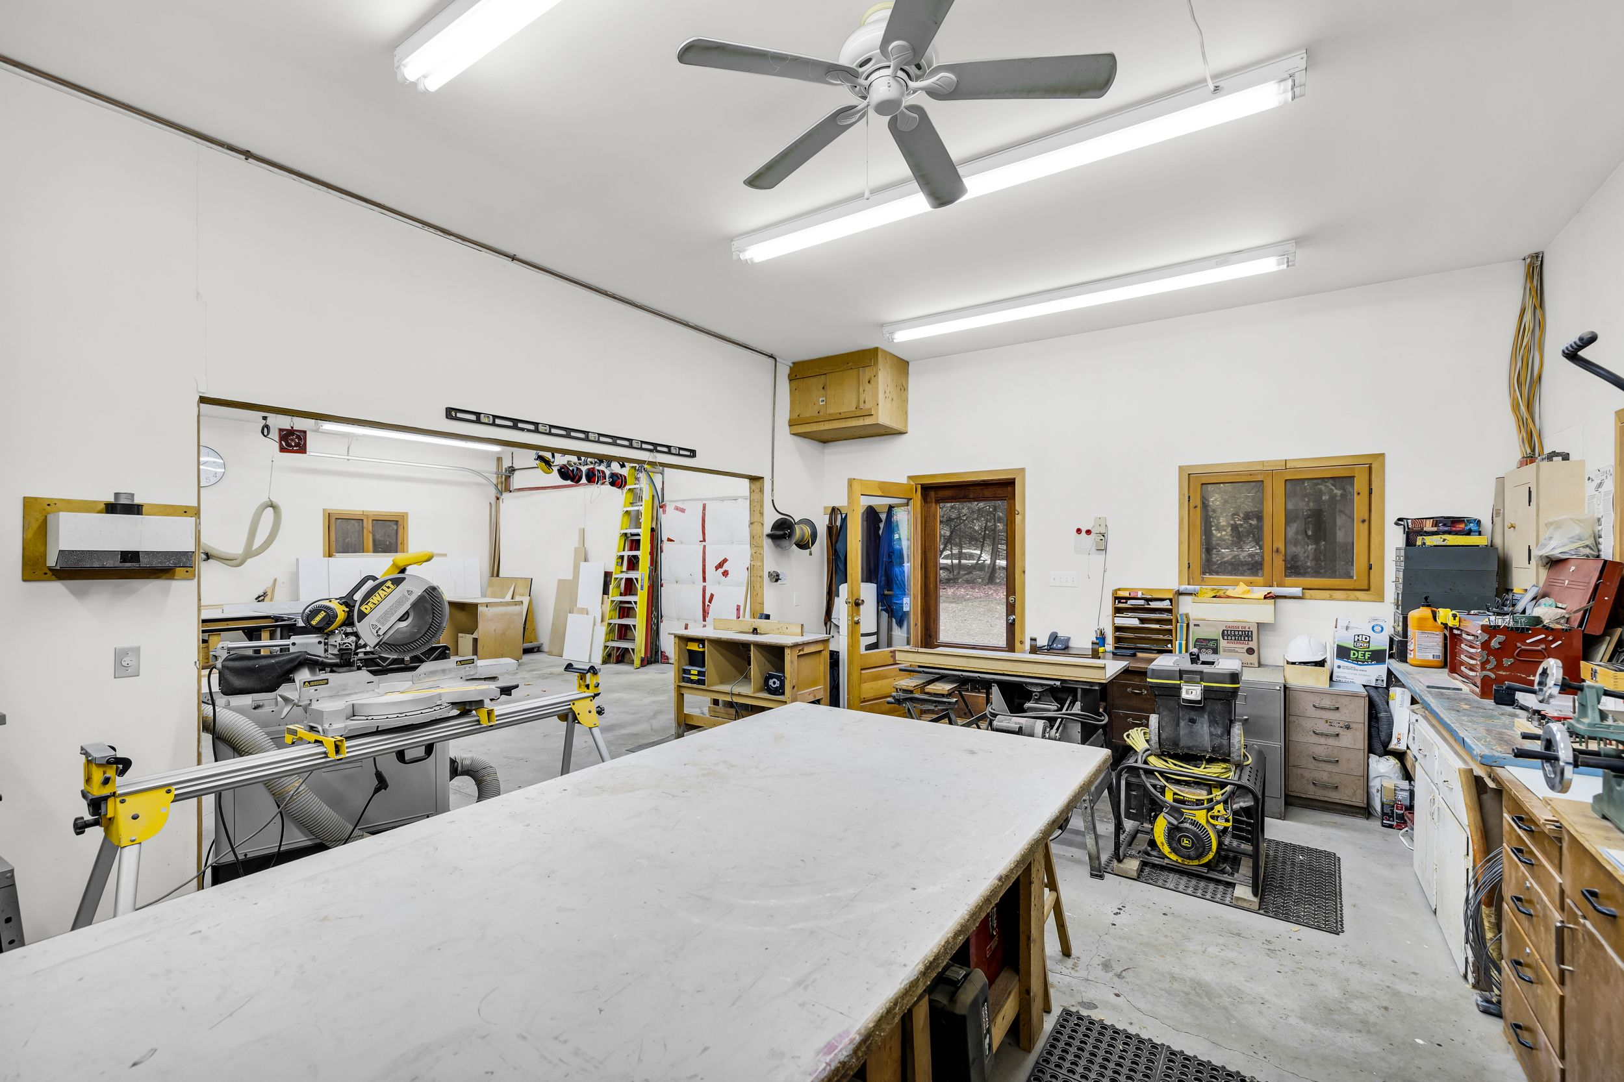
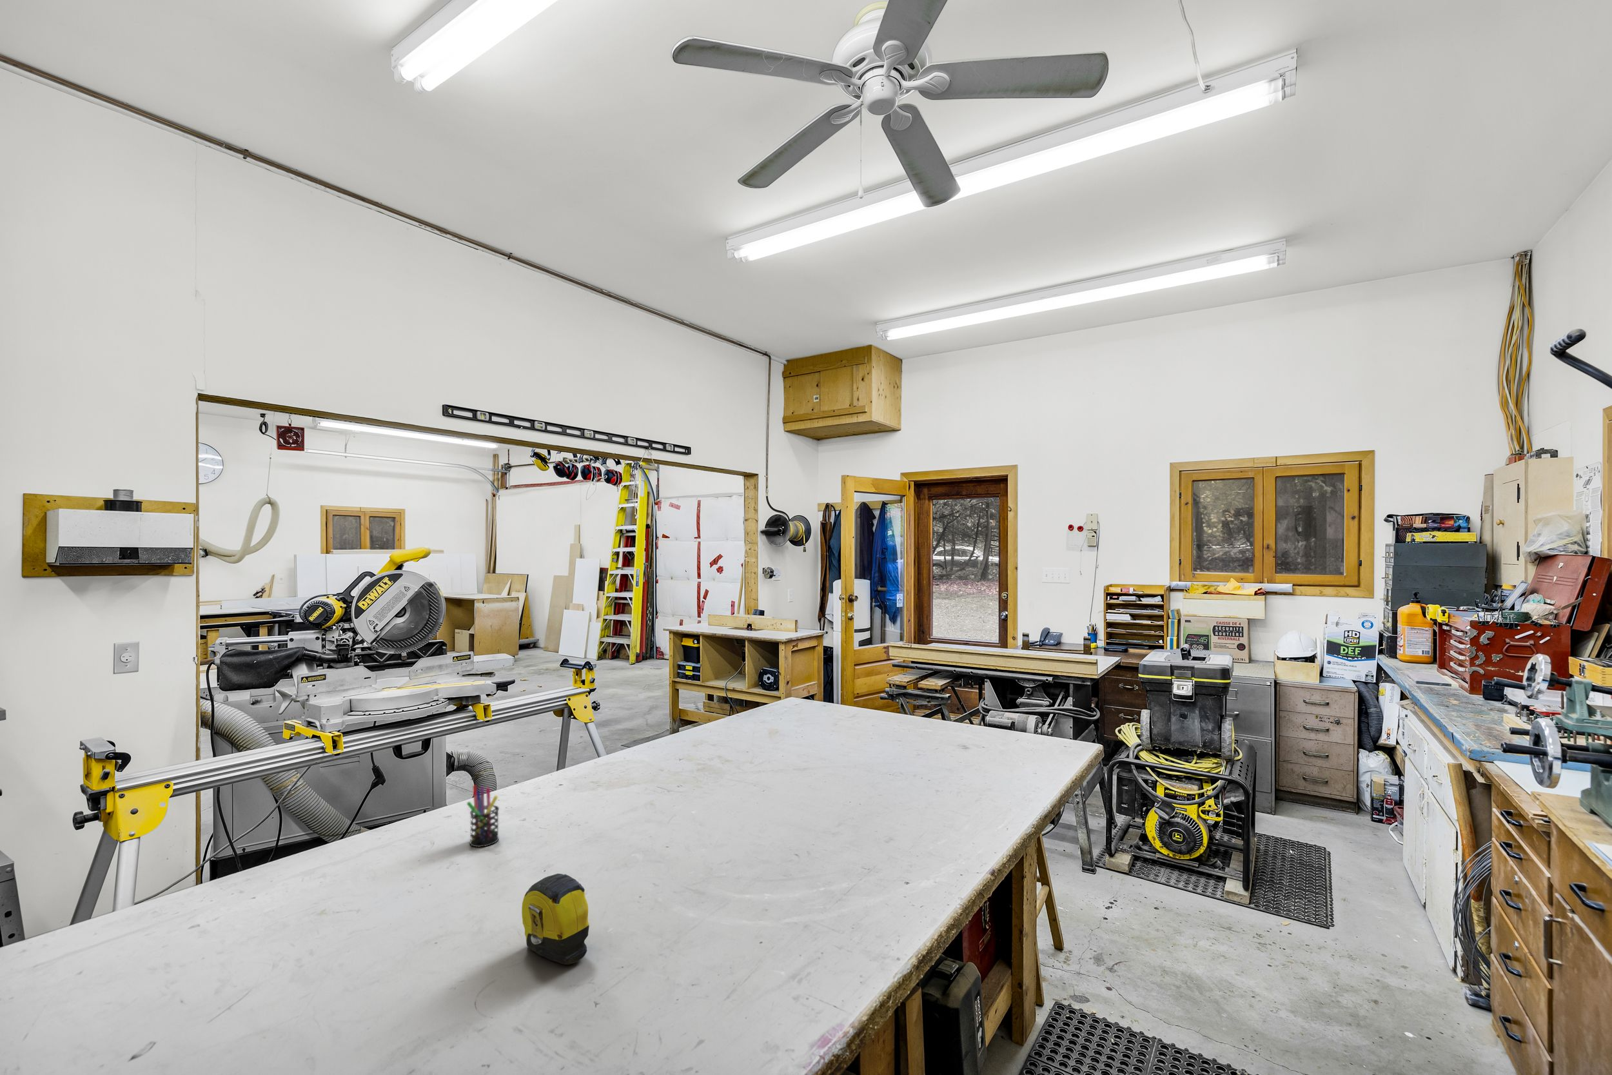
+ pen holder [467,785,500,848]
+ tape measure [521,873,590,966]
